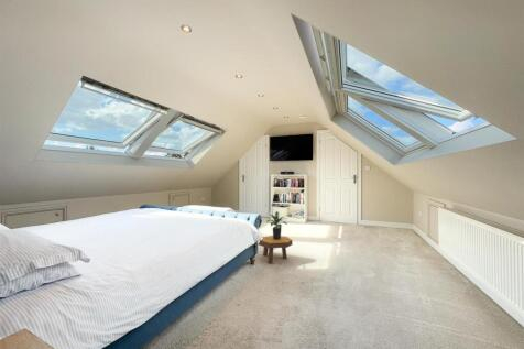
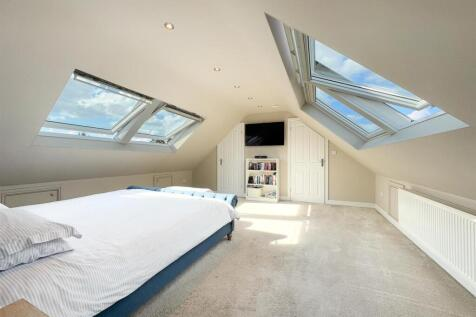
- potted plant [265,210,288,240]
- footstool [258,235,294,264]
